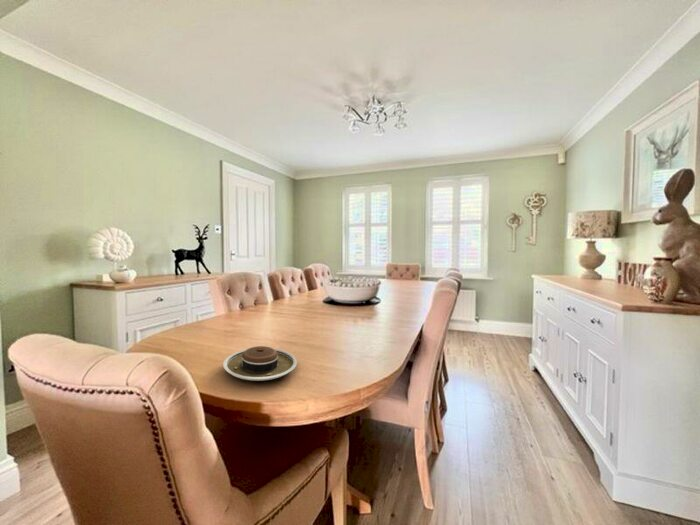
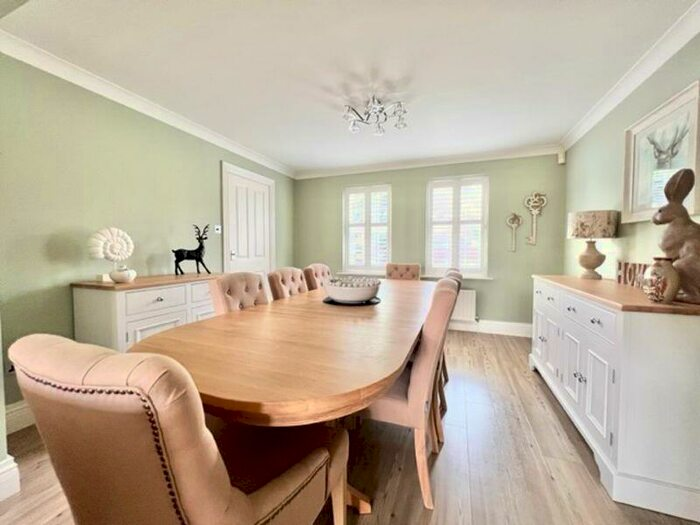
- plate [222,345,298,382]
